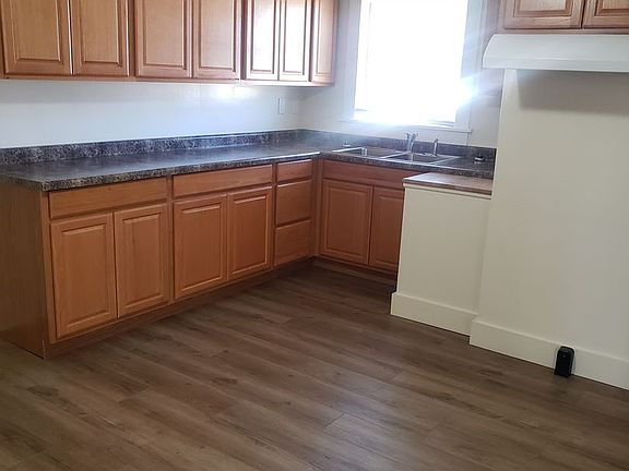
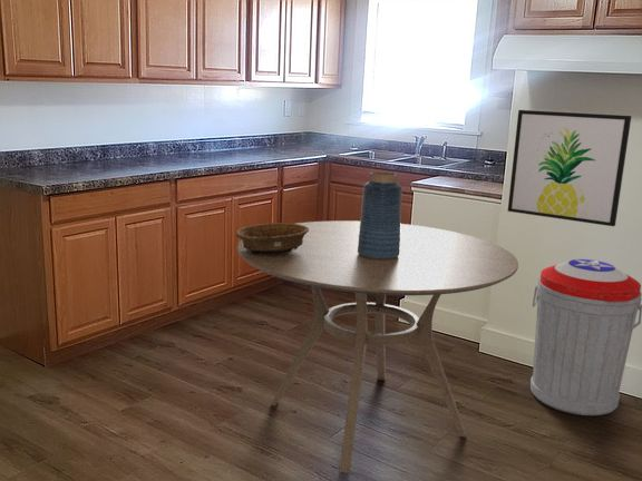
+ decorative bowl [234,222,309,256]
+ trash can [529,258,642,416]
+ vase [358,171,403,261]
+ wall art [507,109,633,227]
+ dining table [236,219,519,474]
